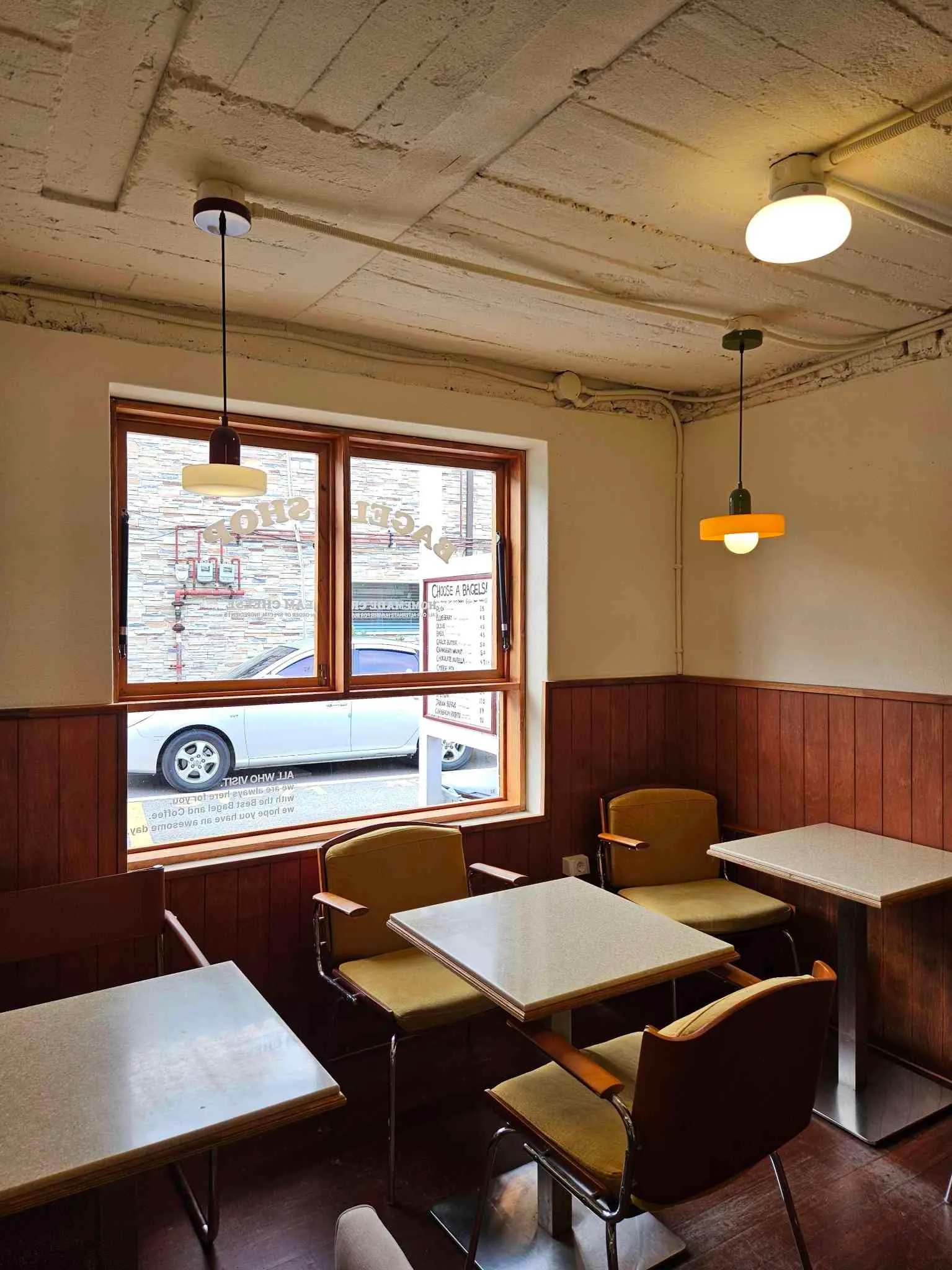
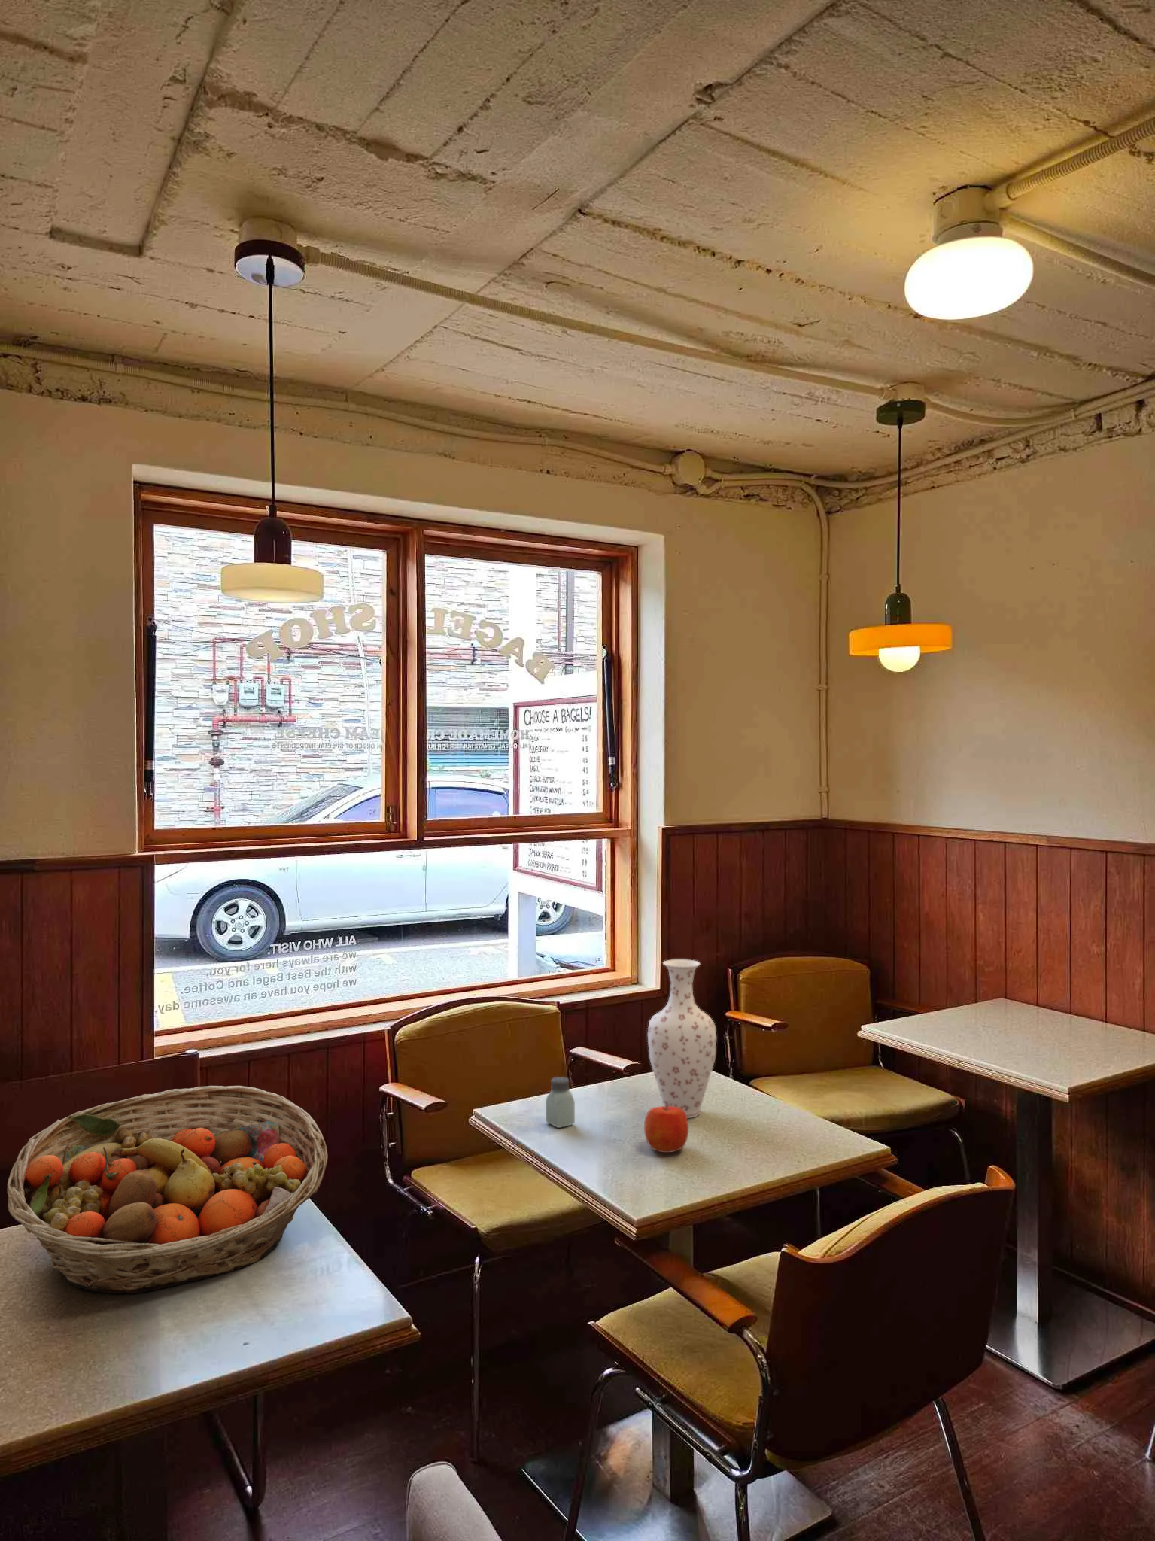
+ saltshaker [545,1076,575,1128]
+ vase [647,959,717,1119]
+ fruit basket [7,1085,329,1295]
+ apple [643,1102,689,1154]
